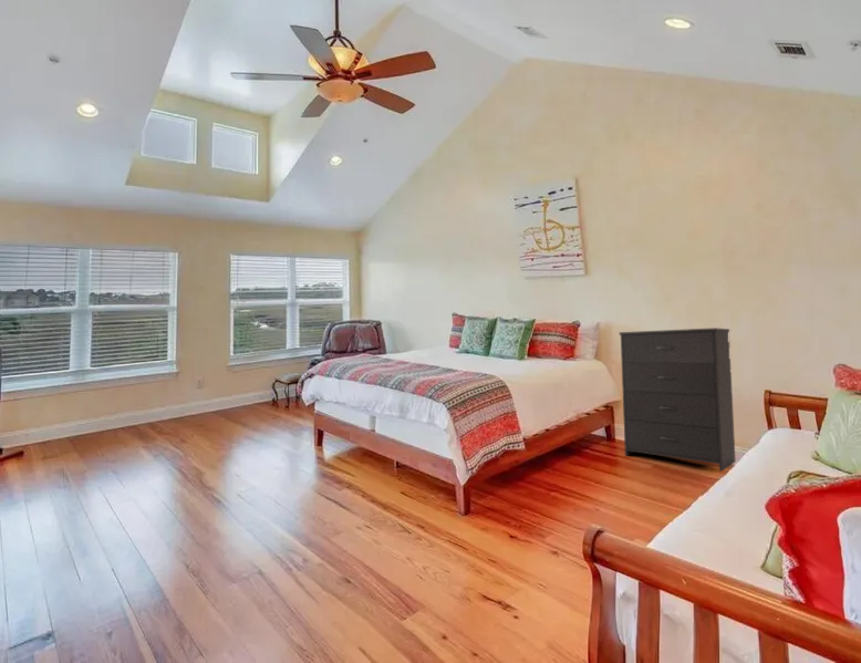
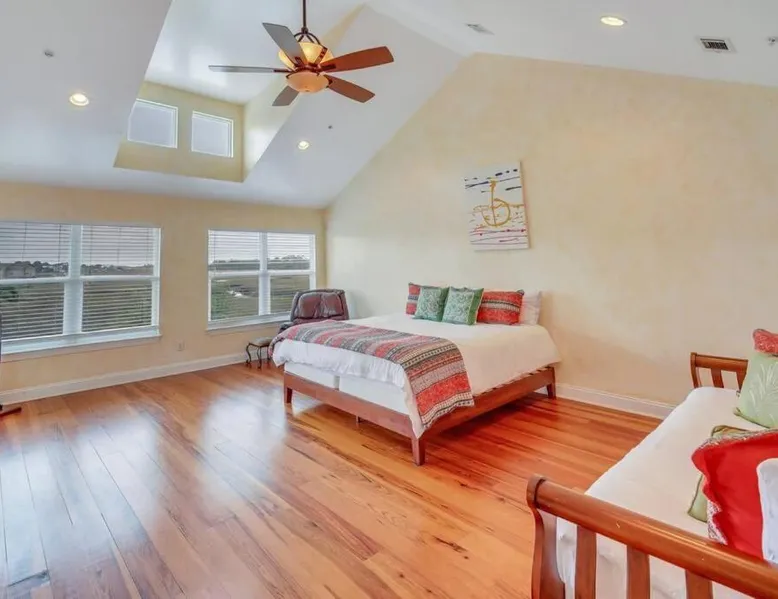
- dresser [618,327,737,473]
